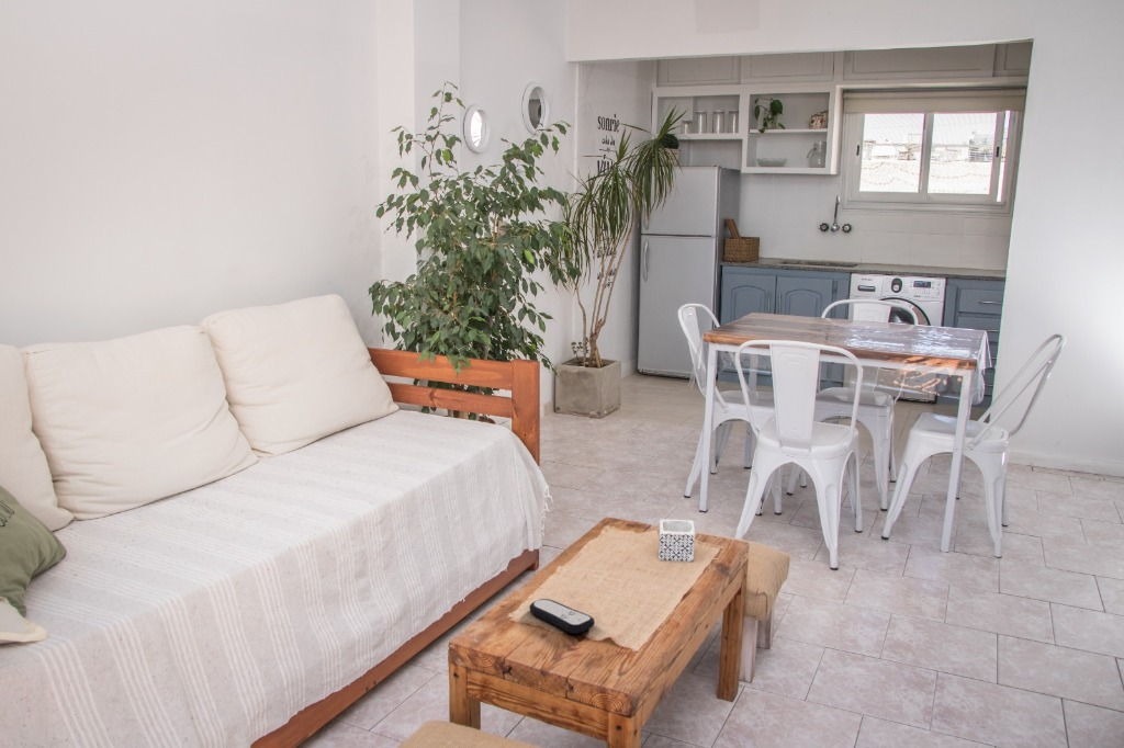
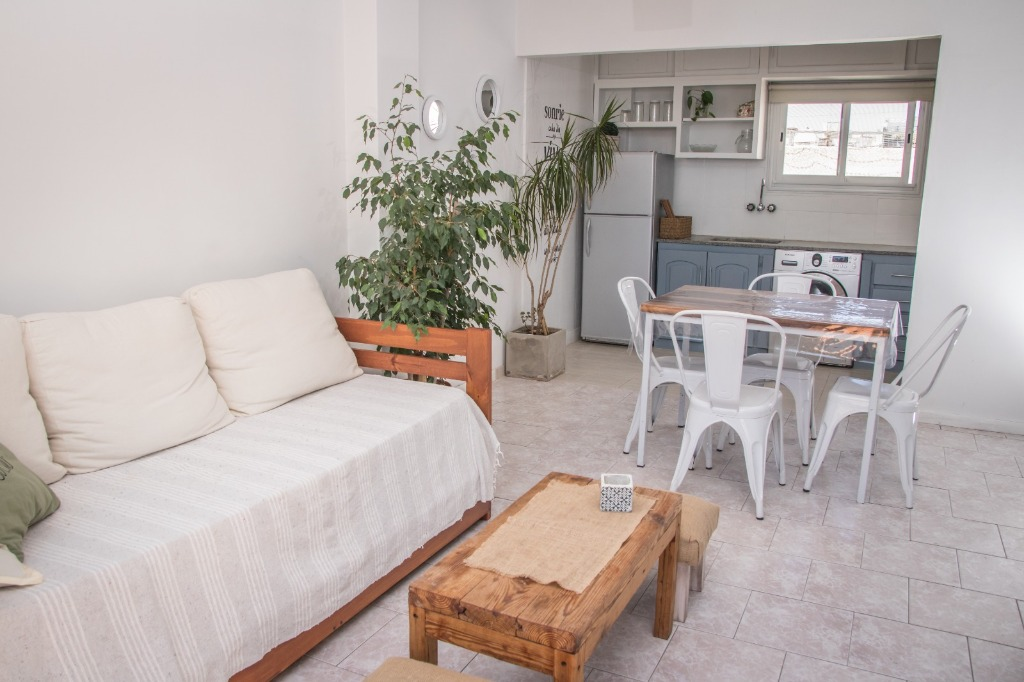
- remote control [528,598,596,634]
